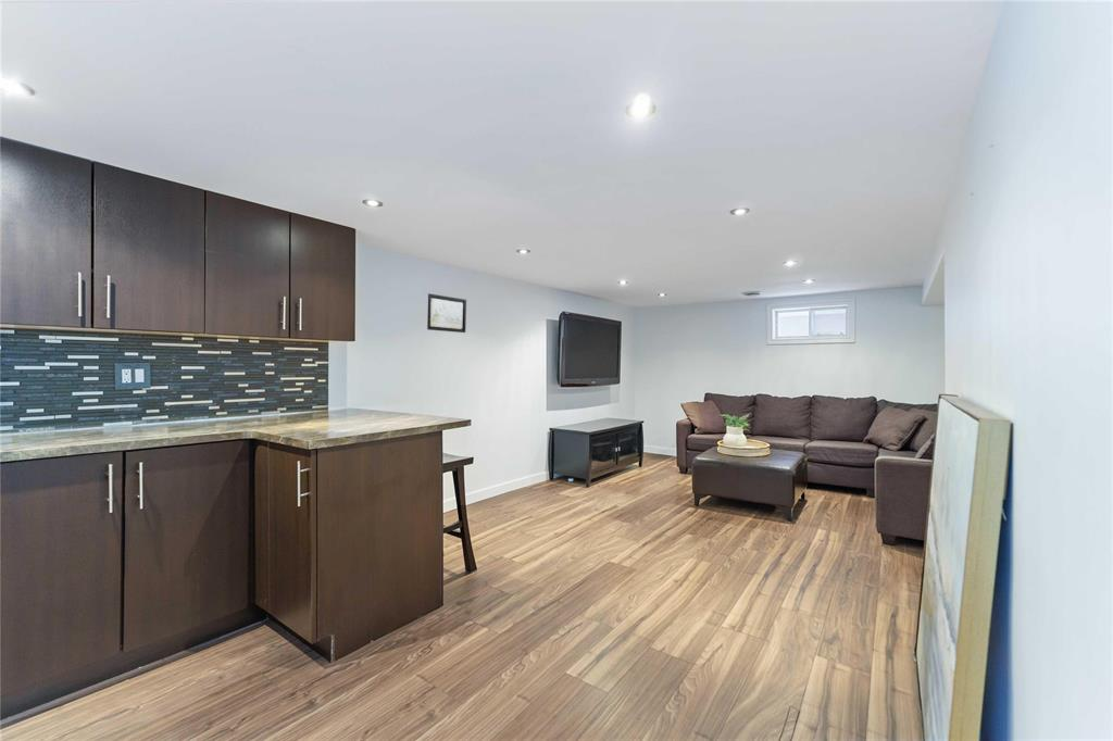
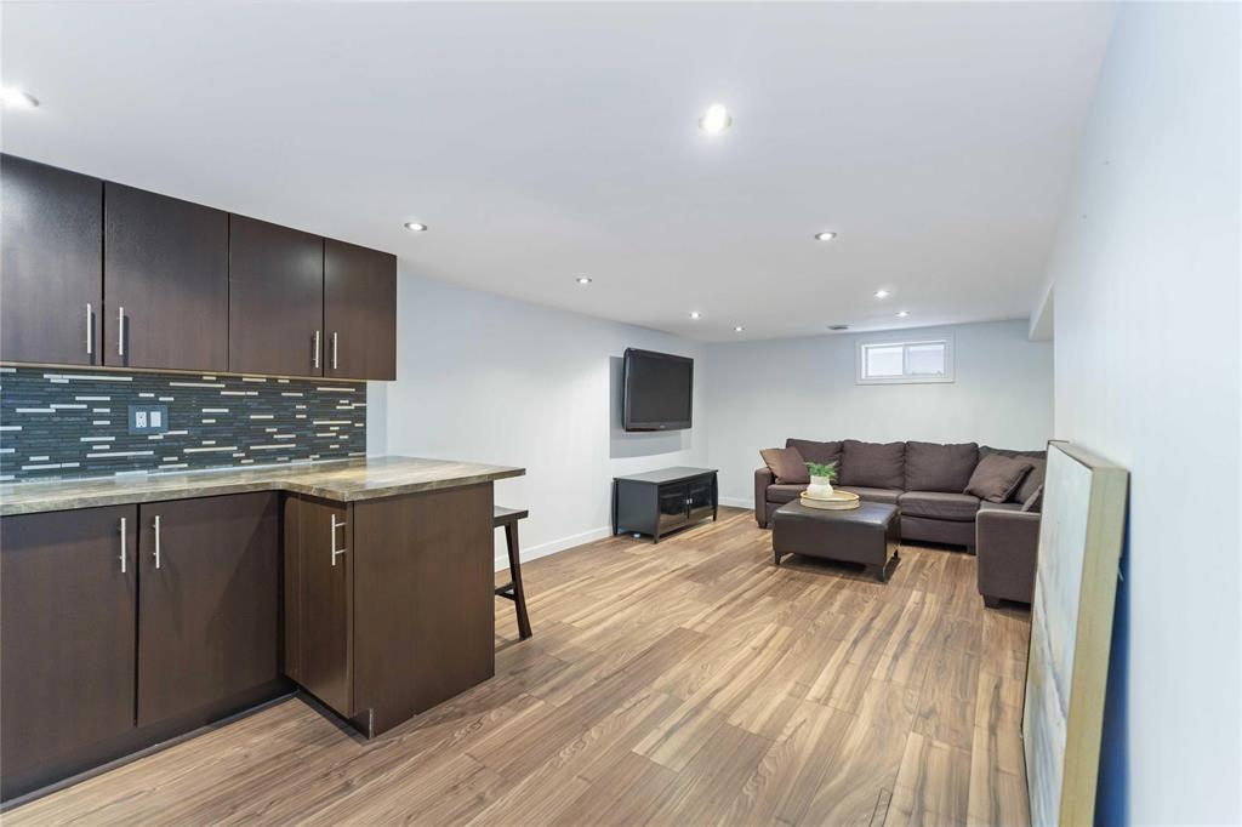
- wall art [426,292,467,334]
